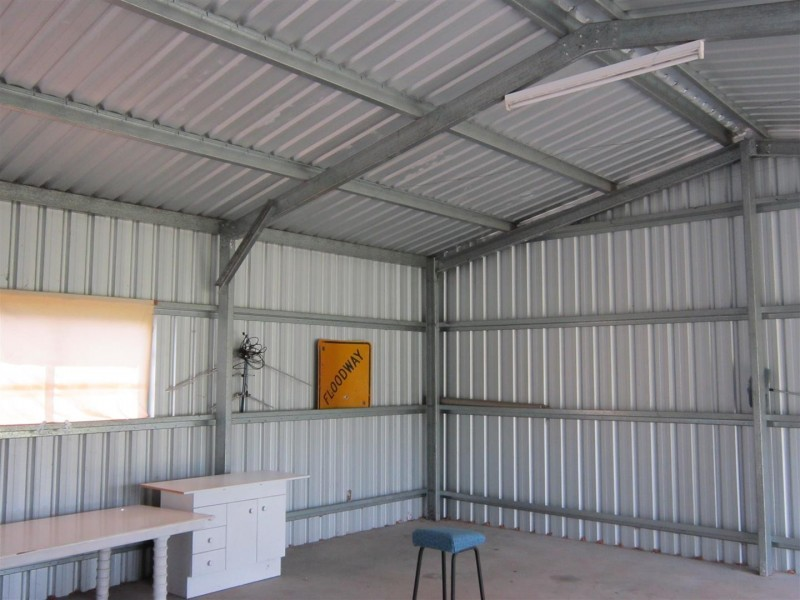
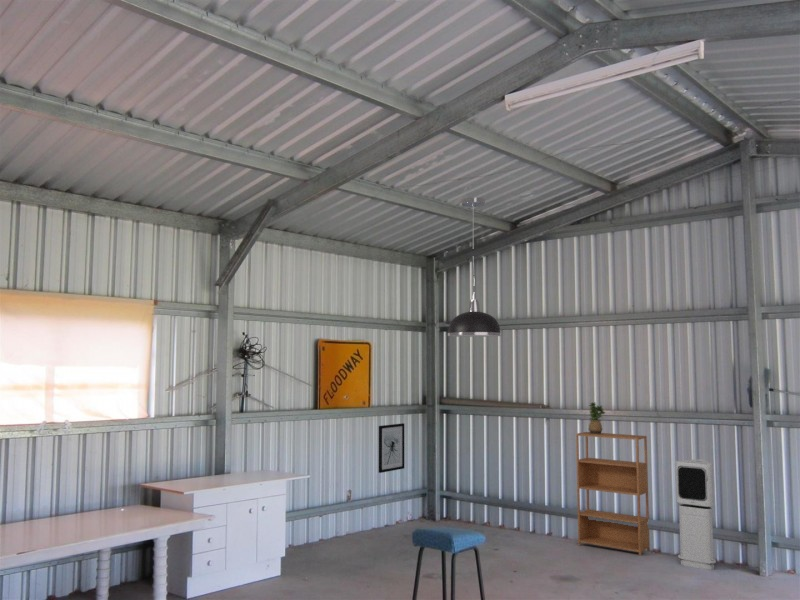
+ air purifier [674,458,717,571]
+ bookshelf [575,431,651,557]
+ potted plant [588,401,606,435]
+ wall art [378,422,405,474]
+ light fixture [446,197,503,338]
